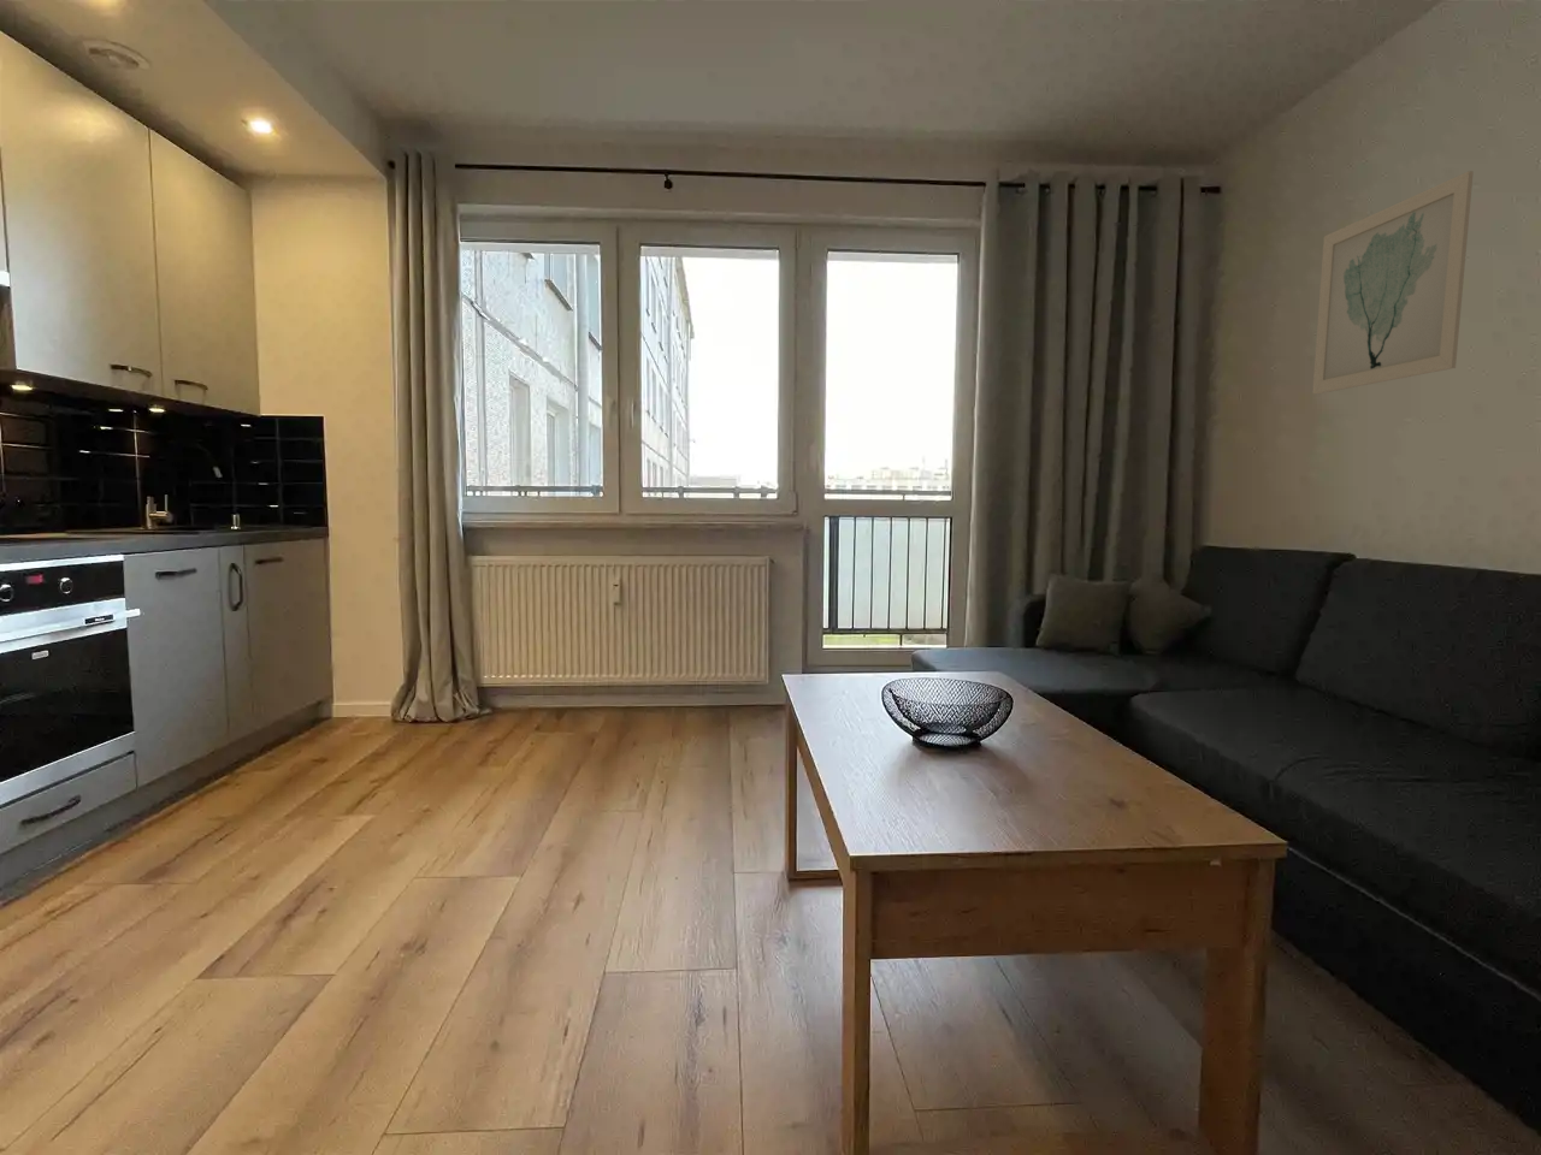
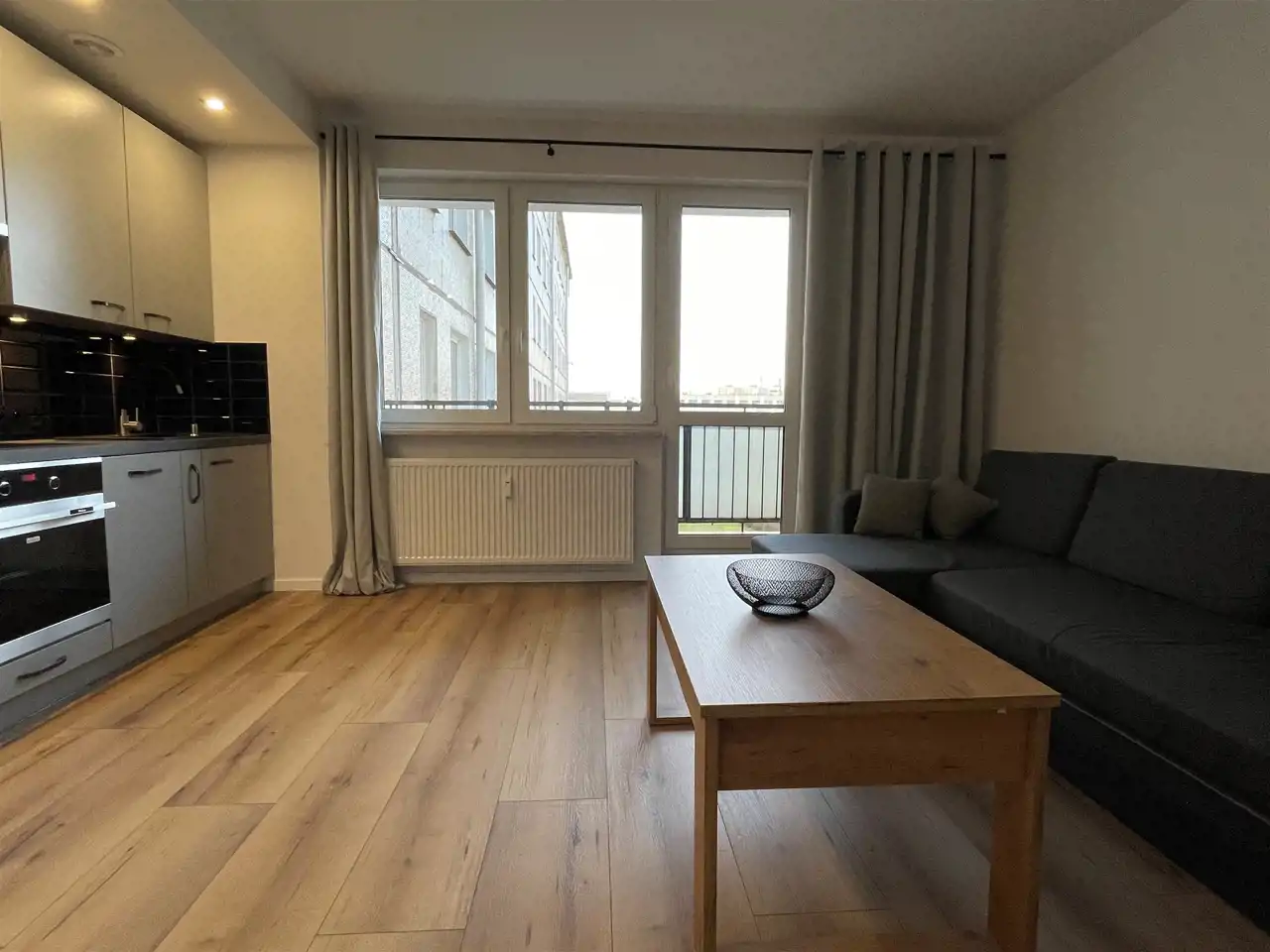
- wall art [1310,170,1474,396]
